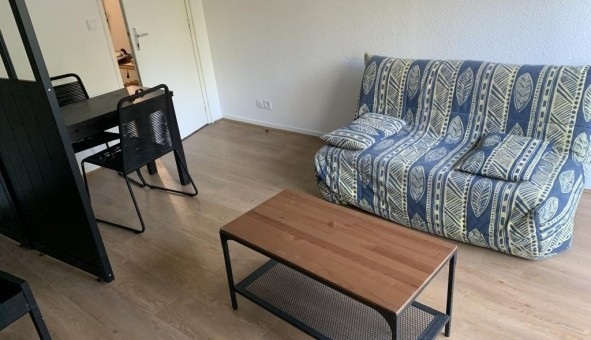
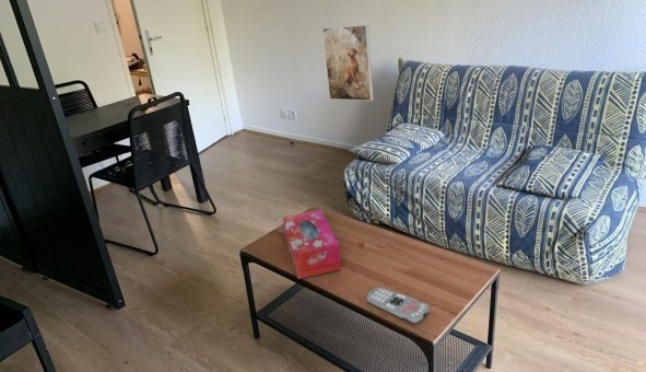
+ tissue box [282,209,343,280]
+ remote control [365,286,431,325]
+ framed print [321,24,375,102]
